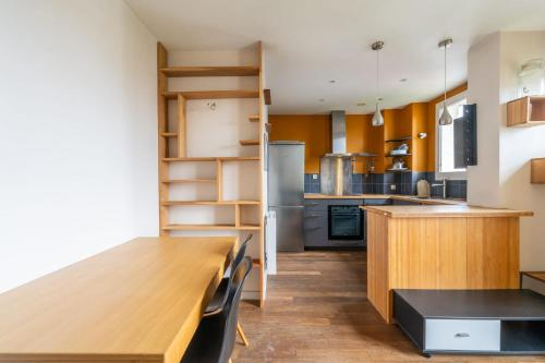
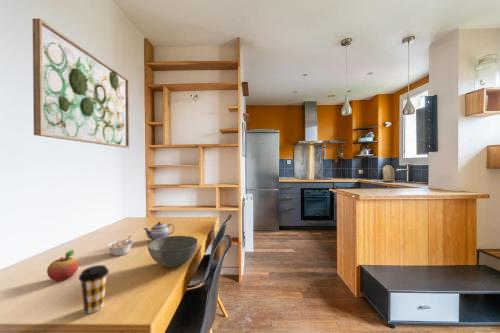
+ legume [106,235,135,257]
+ fruit [46,249,80,282]
+ bowl [147,235,199,268]
+ wall art [32,17,130,149]
+ teapot [143,221,175,240]
+ coffee cup [78,264,110,314]
